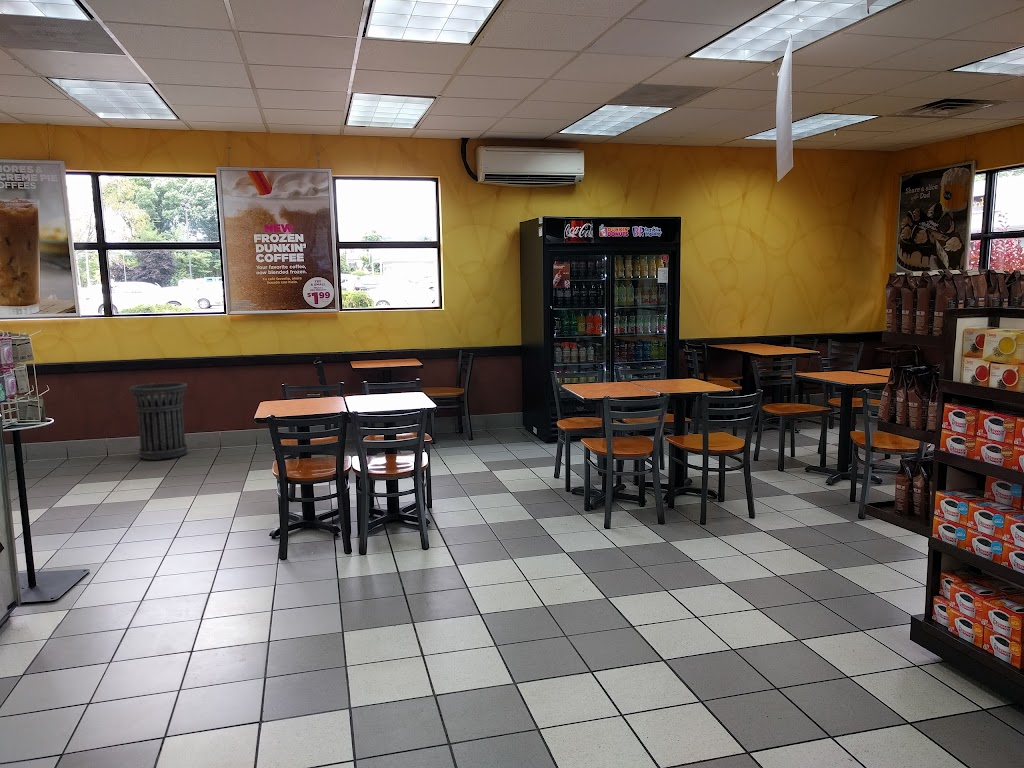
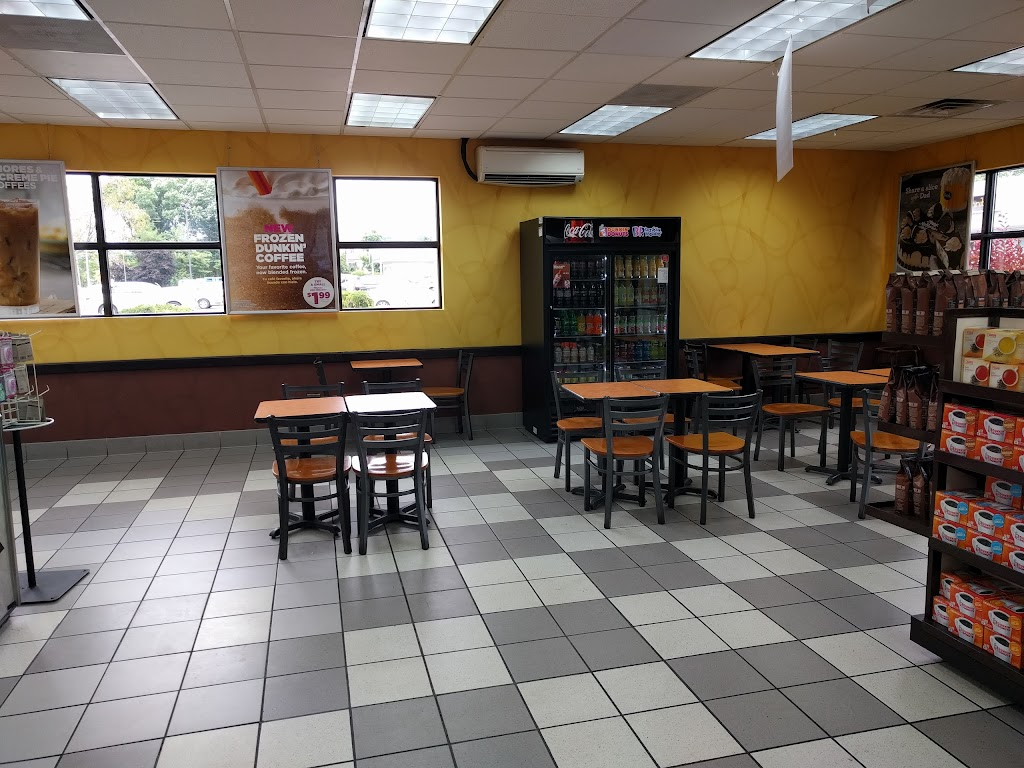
- trash can [128,382,188,461]
